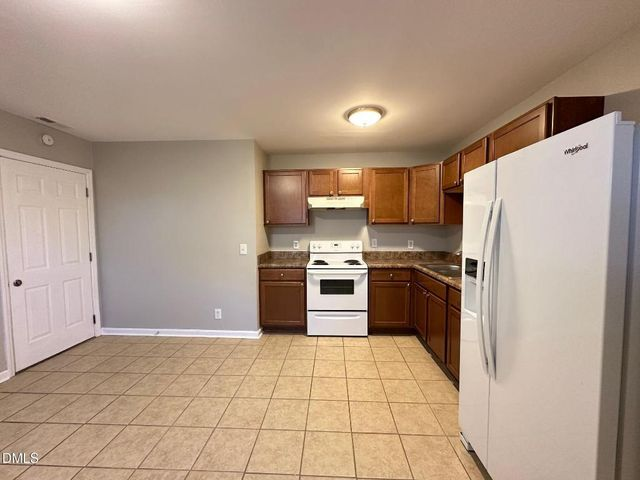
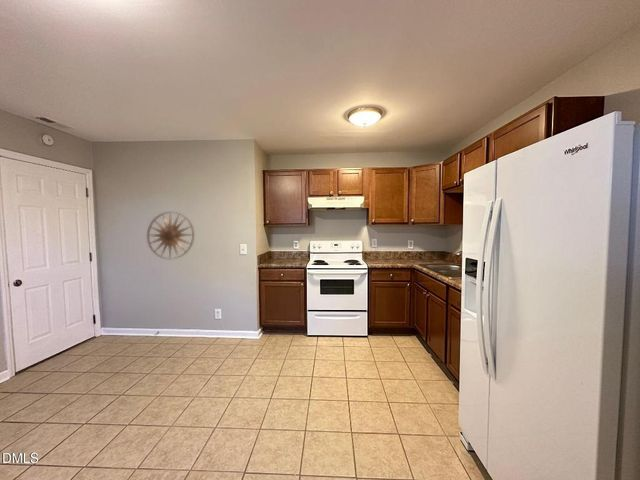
+ wall art [146,211,195,260]
